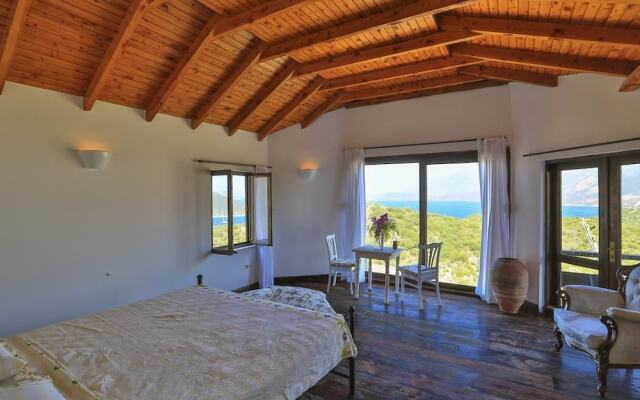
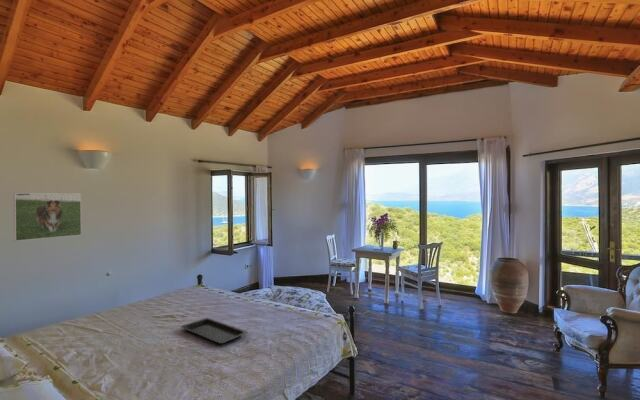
+ serving tray [180,317,249,345]
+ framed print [12,192,82,242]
